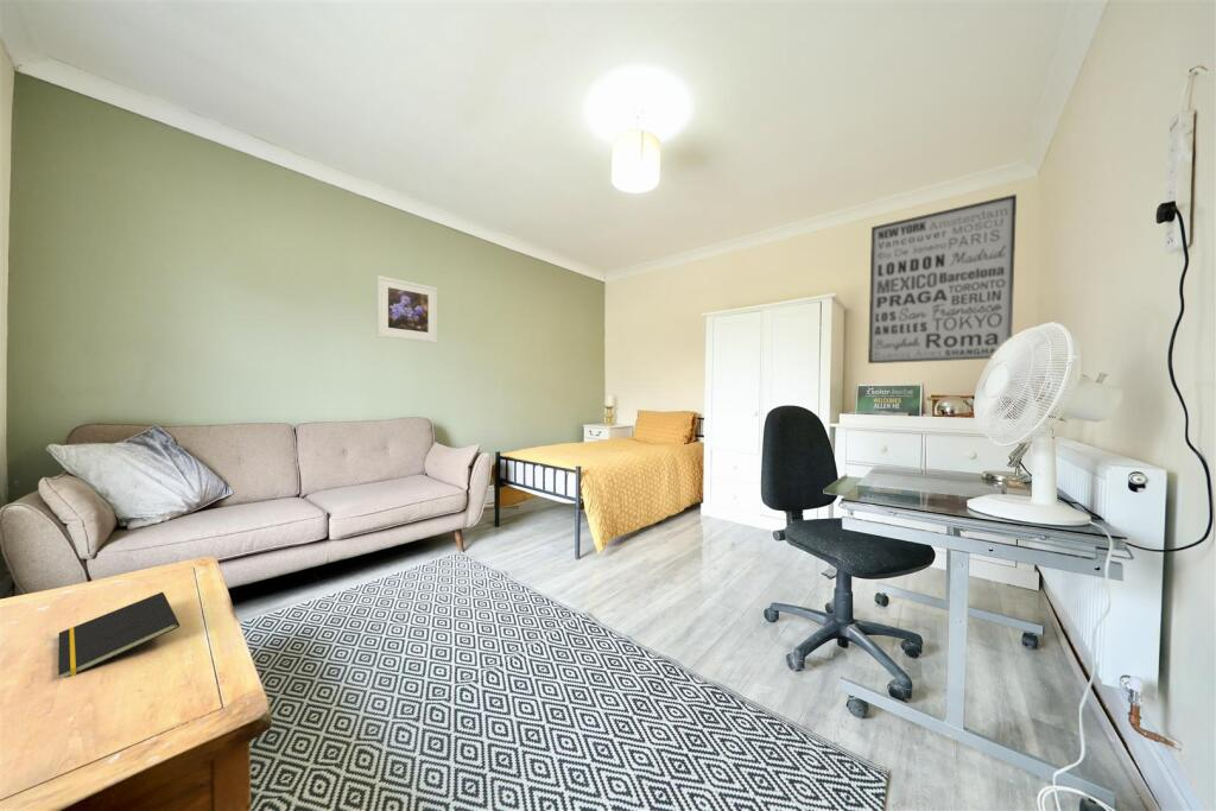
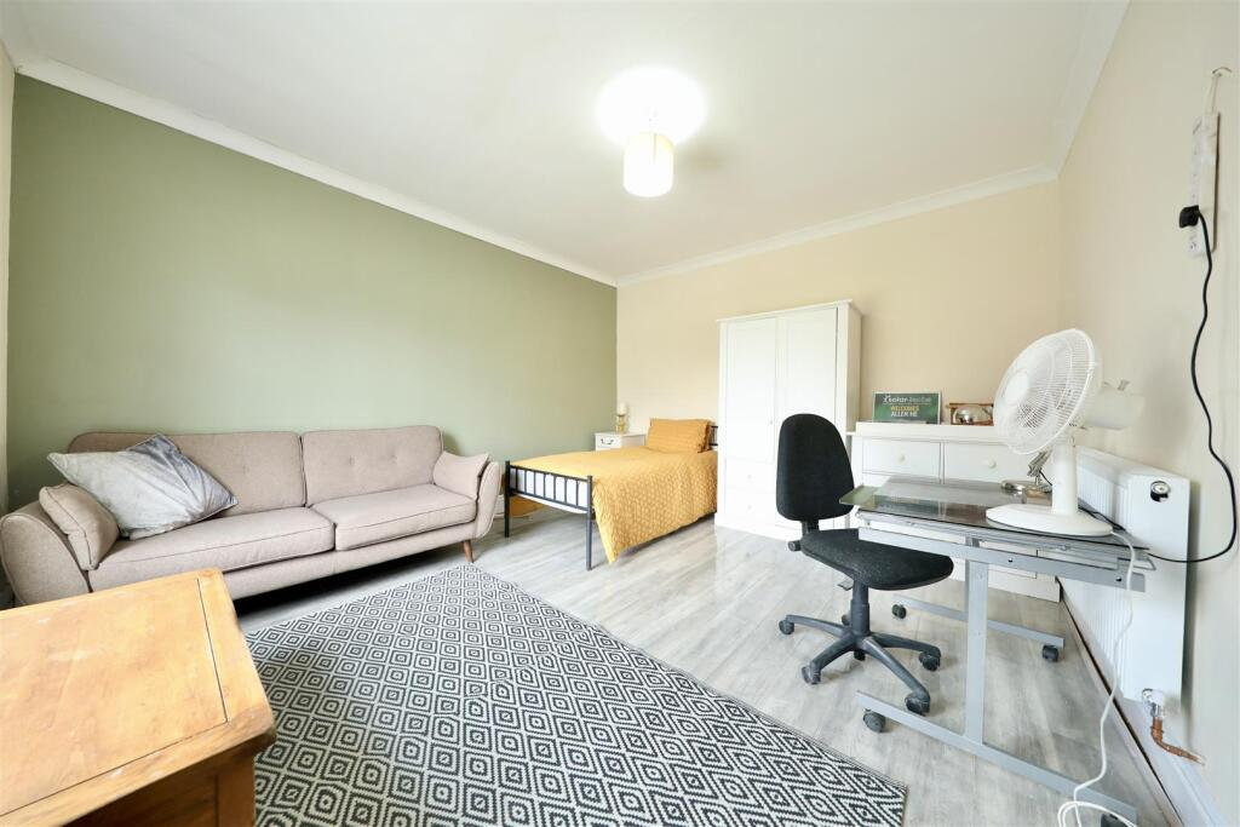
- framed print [375,274,438,343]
- notepad [57,591,180,679]
- wall art [867,194,1018,365]
